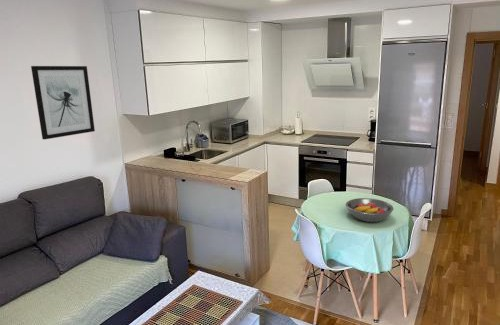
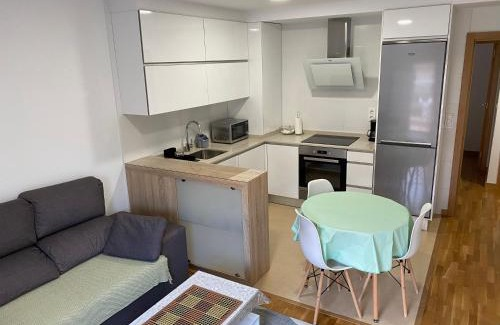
- wall art [30,65,96,140]
- fruit bowl [345,197,395,223]
